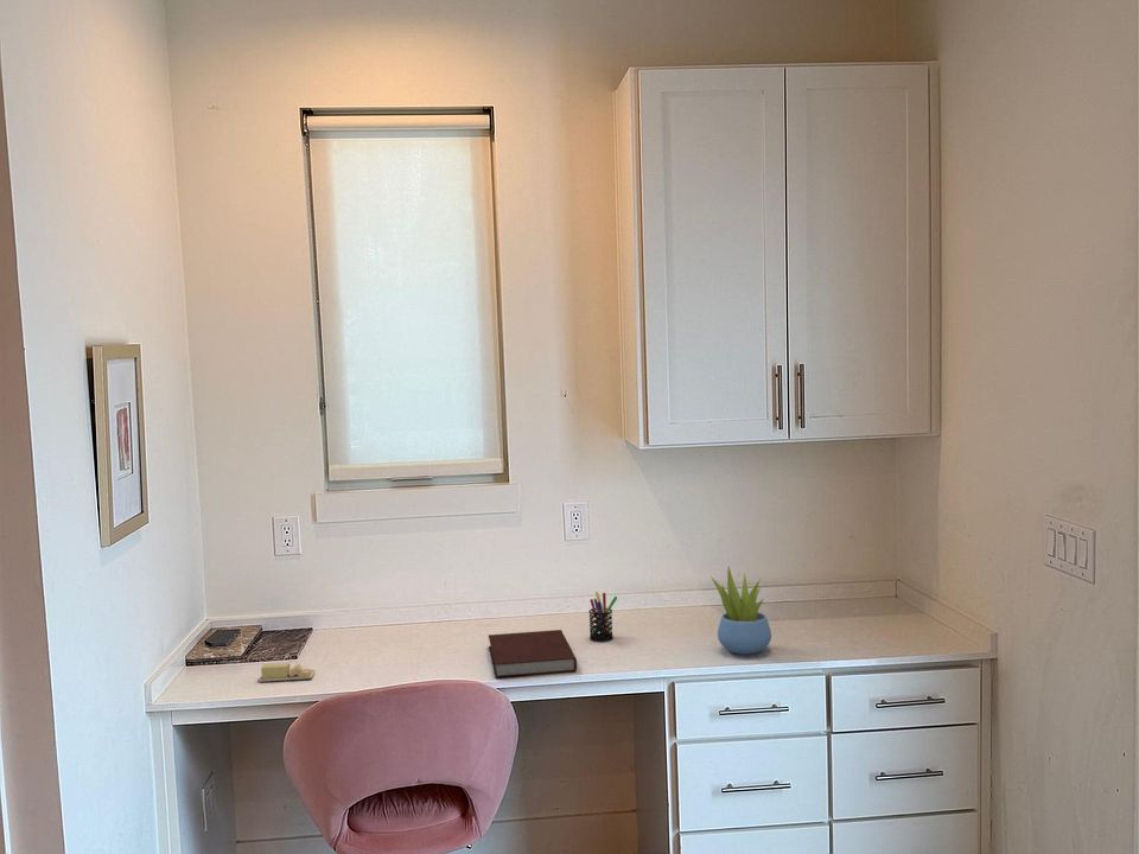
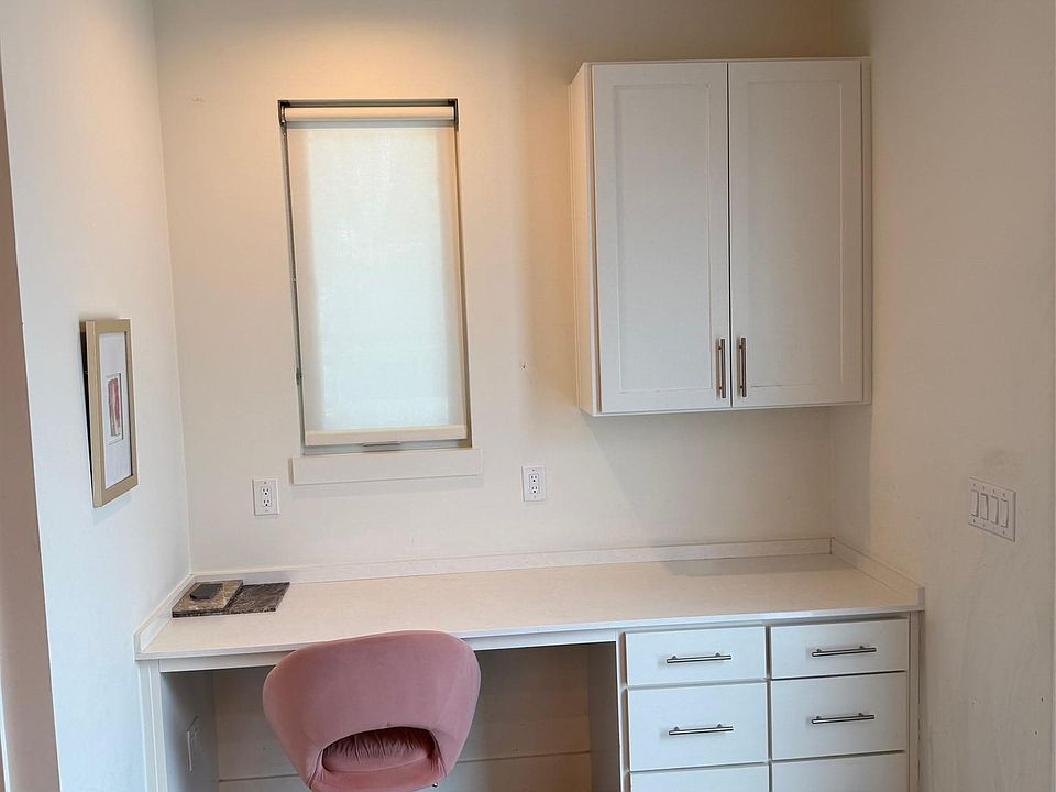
- notebook [488,629,578,678]
- pen holder [587,591,618,643]
- sticky notes [259,662,316,683]
- succulent plant [711,566,772,656]
